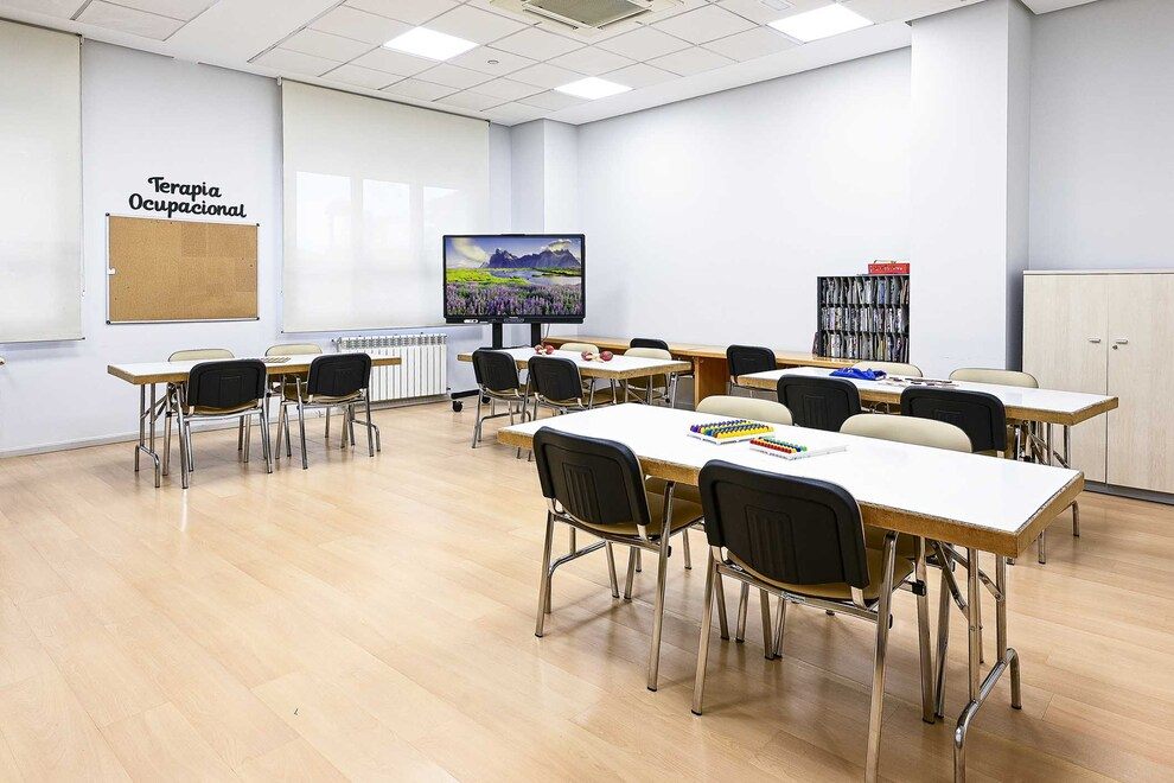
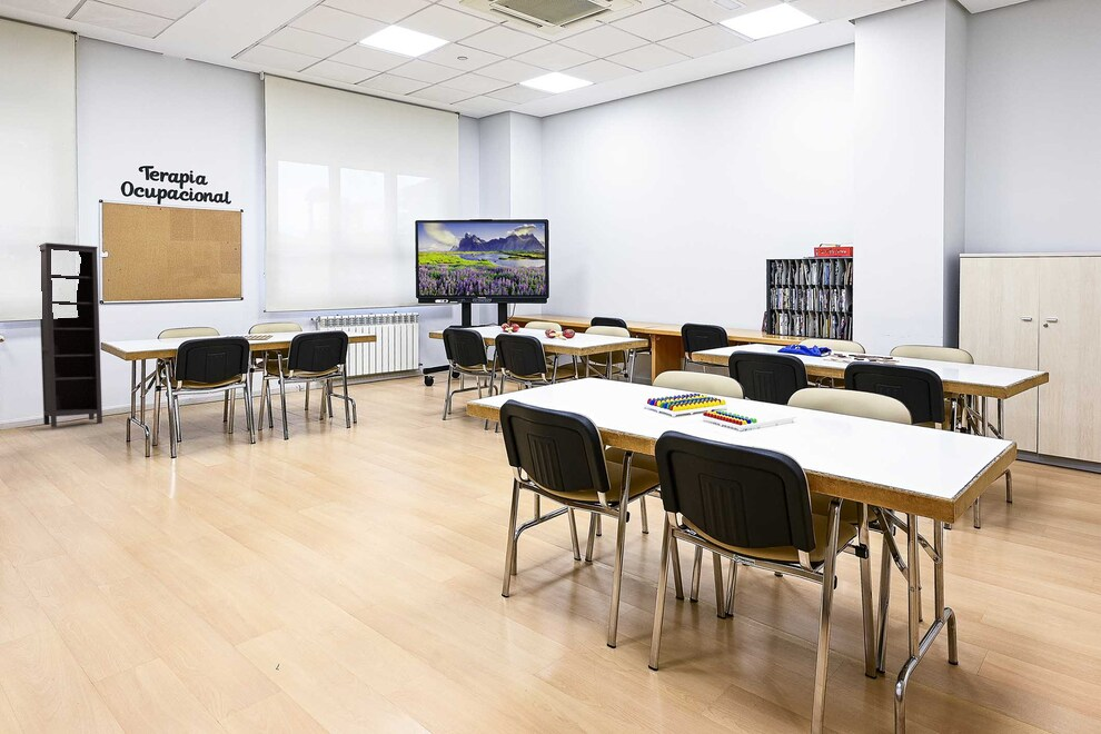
+ bookcase [38,241,103,428]
